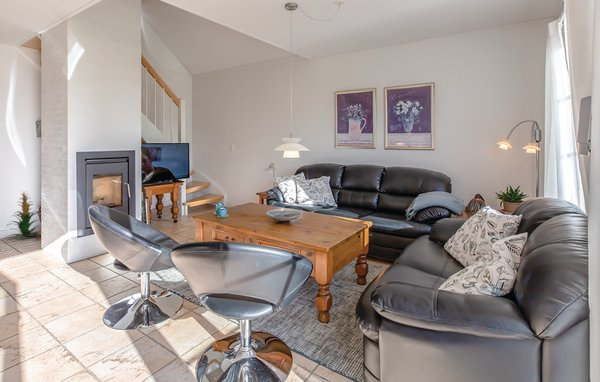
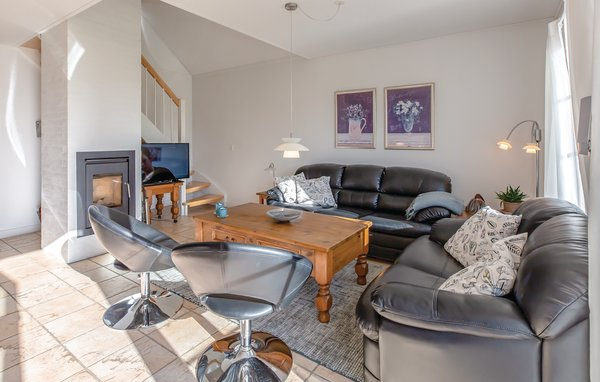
- indoor plant [5,190,42,239]
